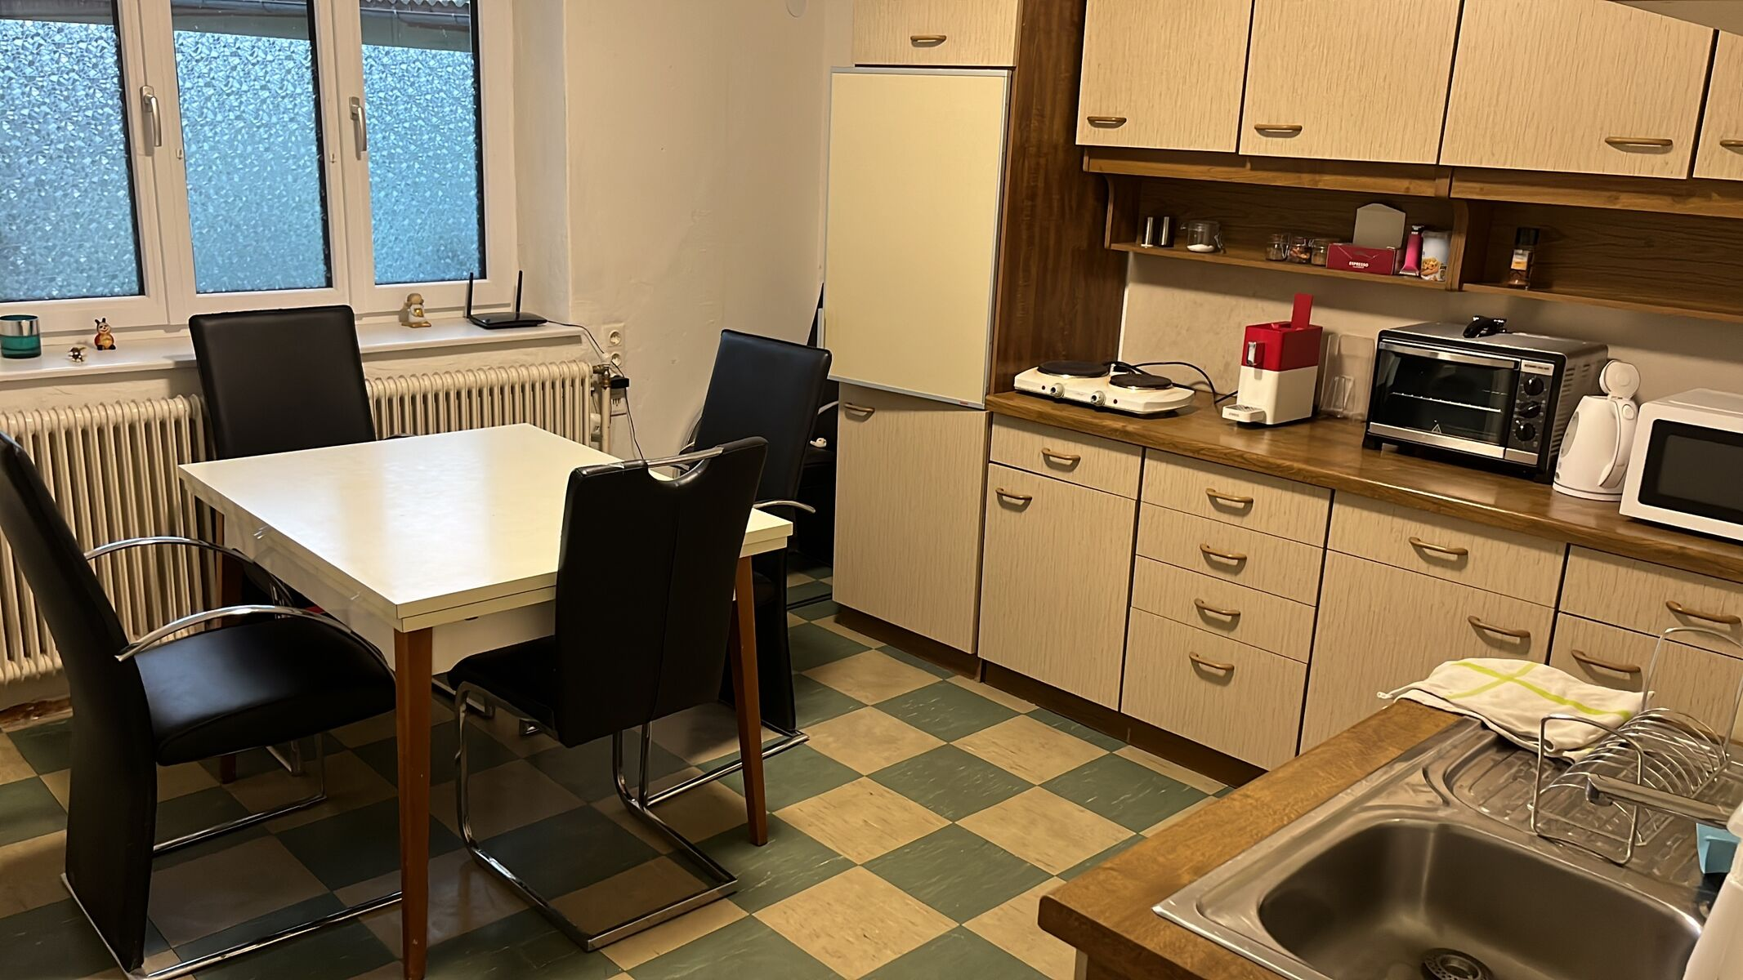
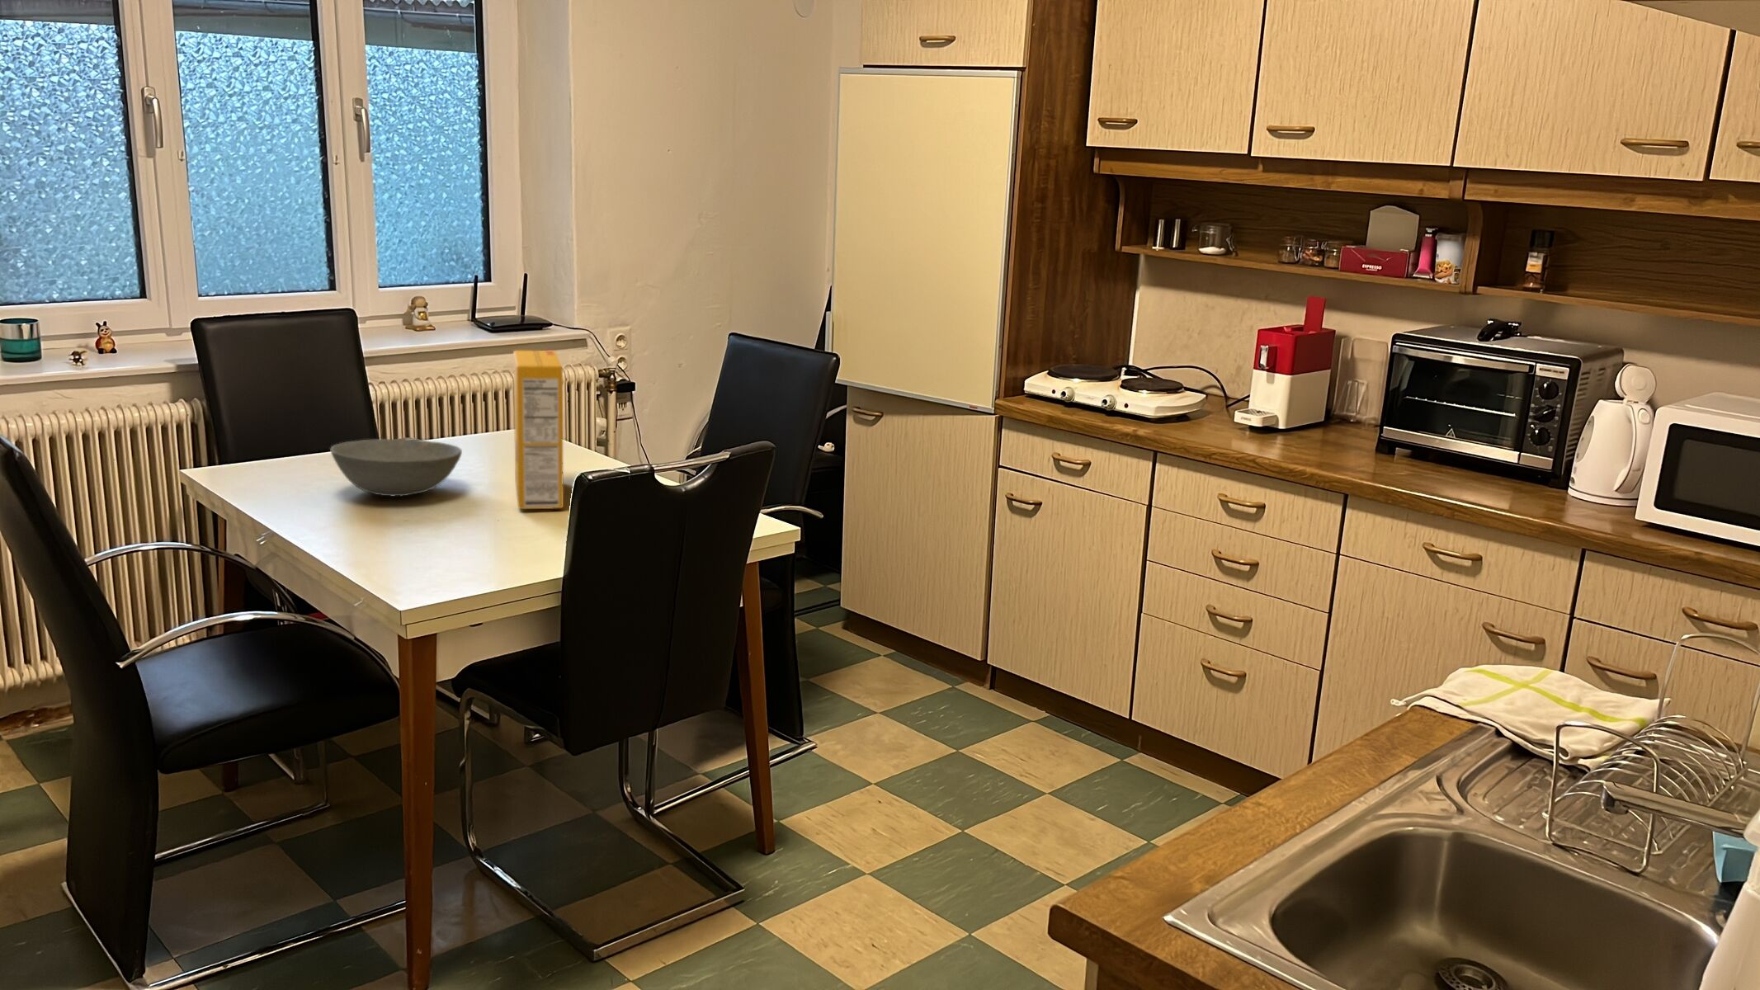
+ bowl [329,438,463,497]
+ cereal box [513,349,565,510]
